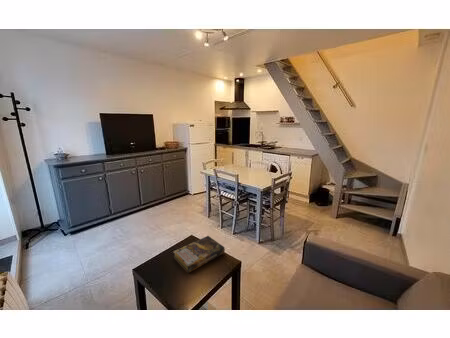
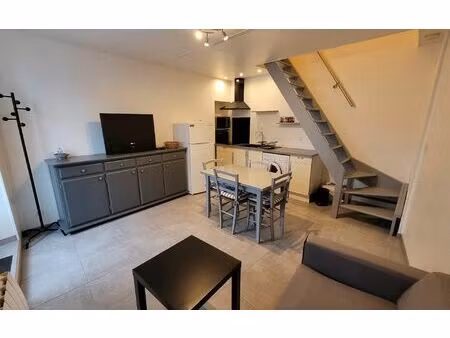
- book [172,235,226,274]
